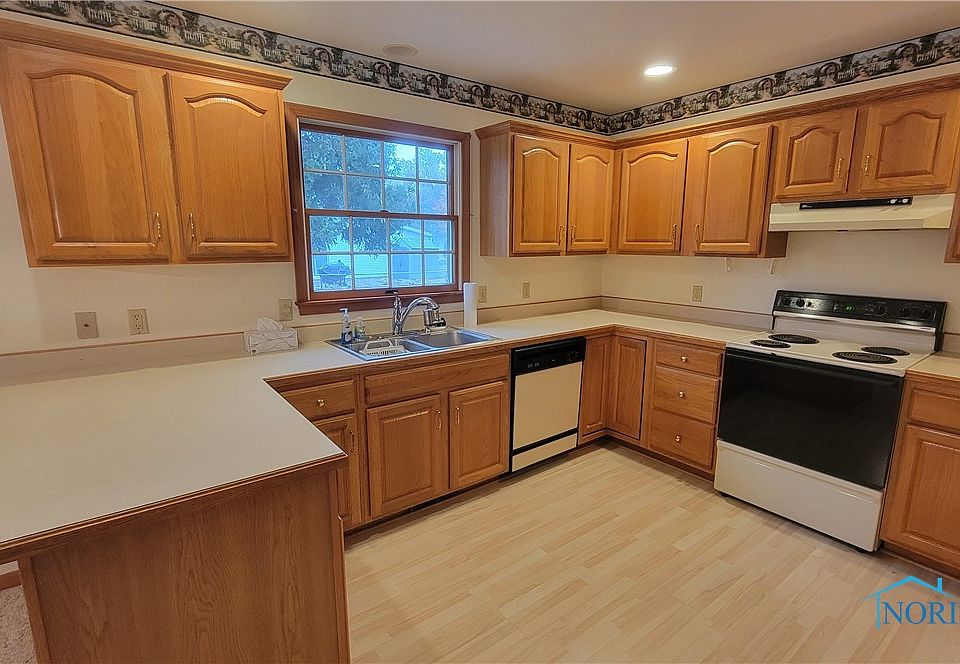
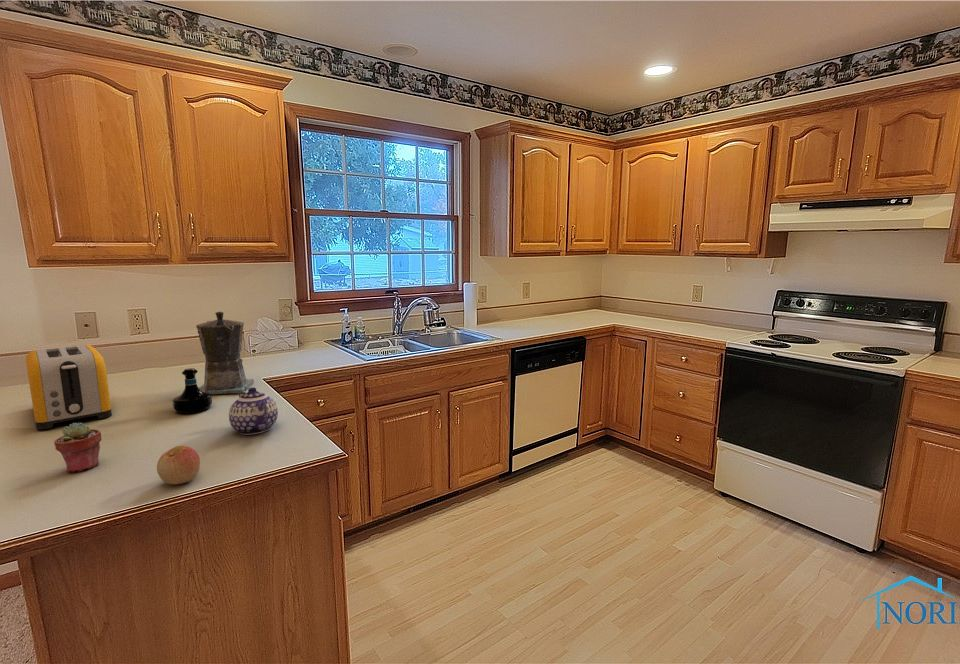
+ apple [156,444,201,485]
+ toaster [25,344,113,430]
+ coffee maker [195,311,255,395]
+ potted succulent [53,422,102,473]
+ teapot [228,387,279,436]
+ tequila bottle [172,367,213,415]
